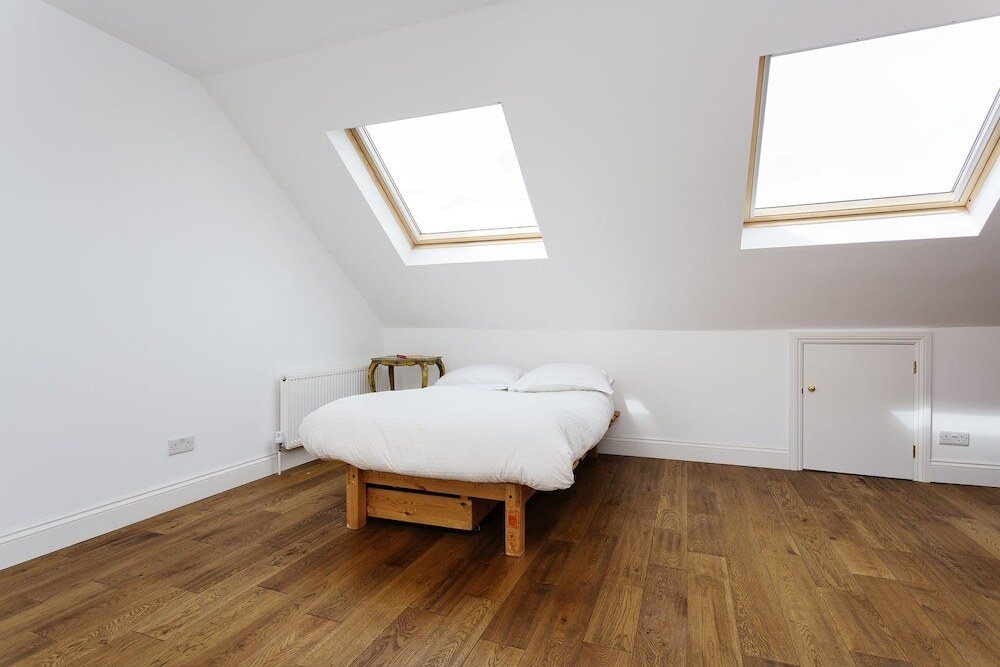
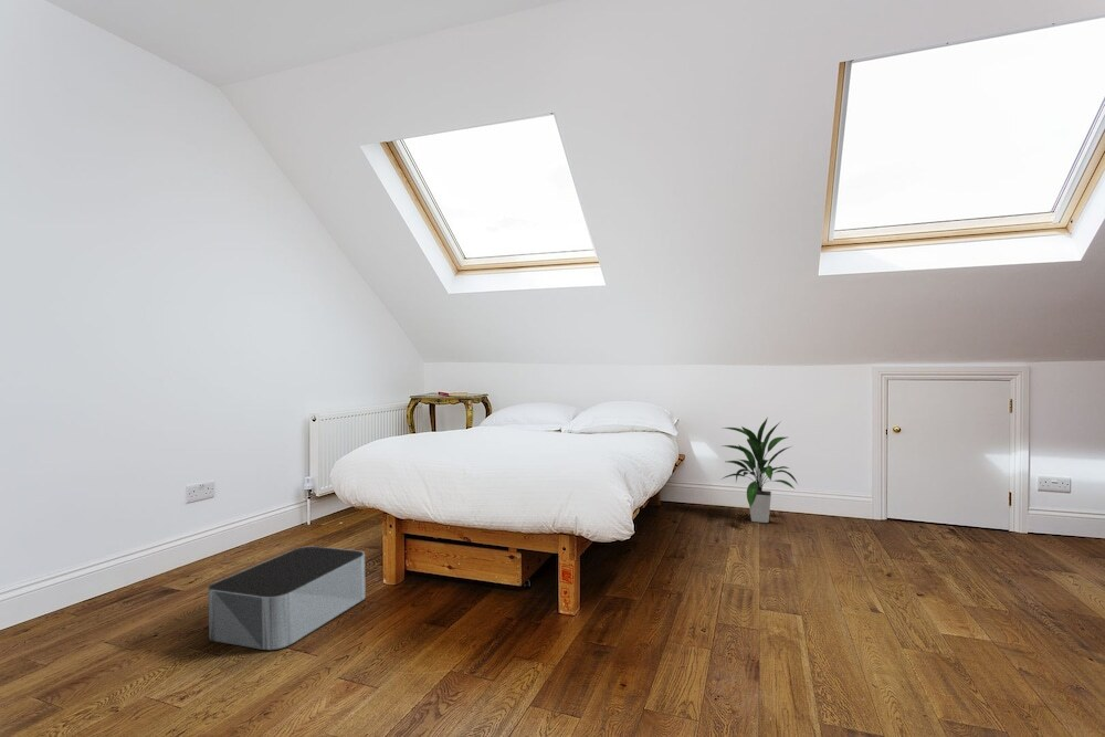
+ storage bin [207,545,367,651]
+ indoor plant [720,417,799,524]
